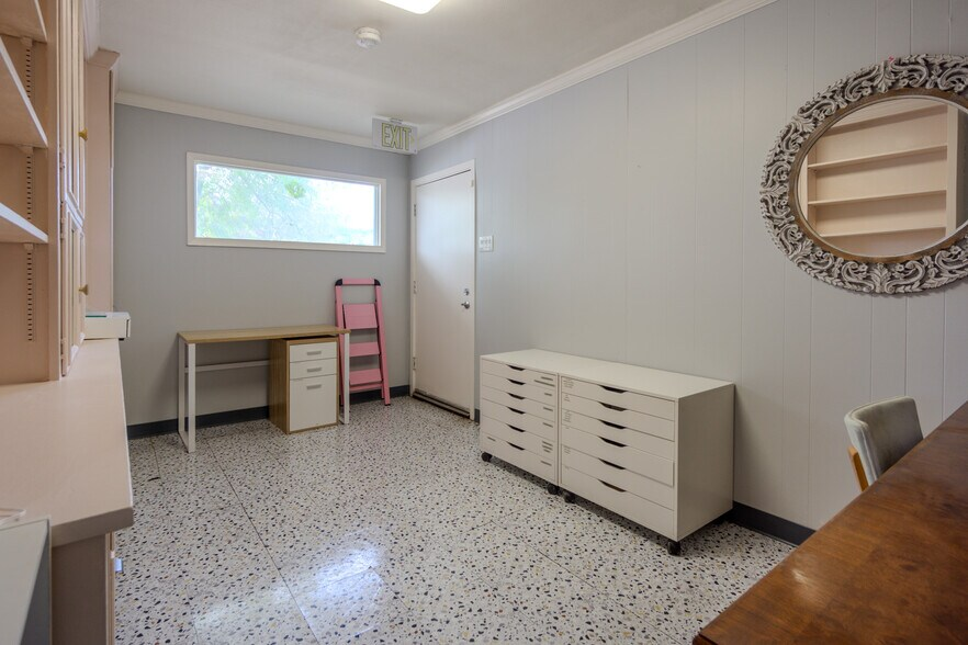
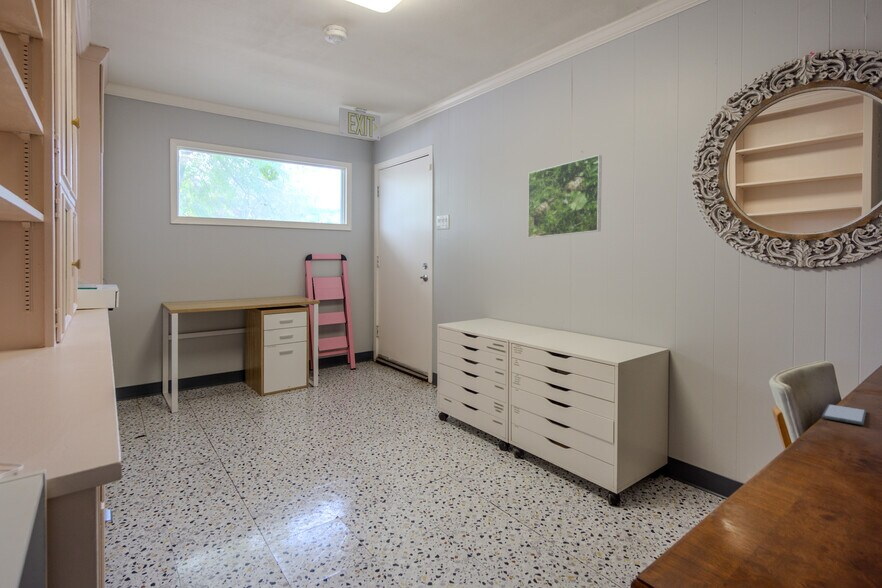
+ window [821,403,867,426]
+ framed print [527,154,603,239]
